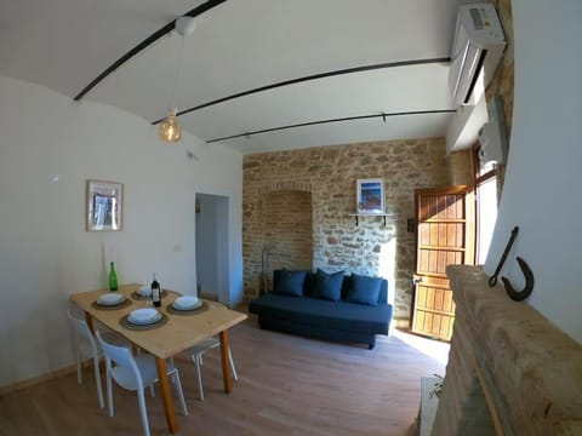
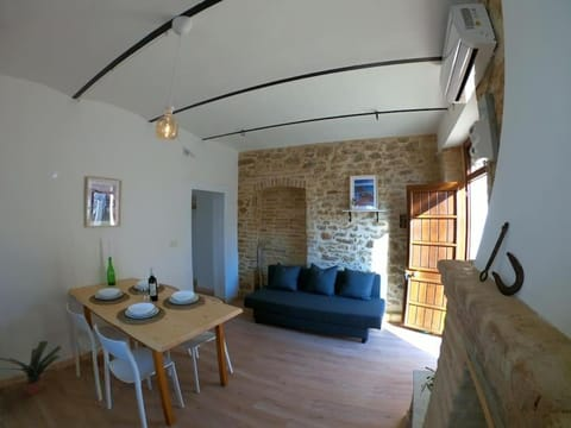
+ potted plant [0,340,63,396]
